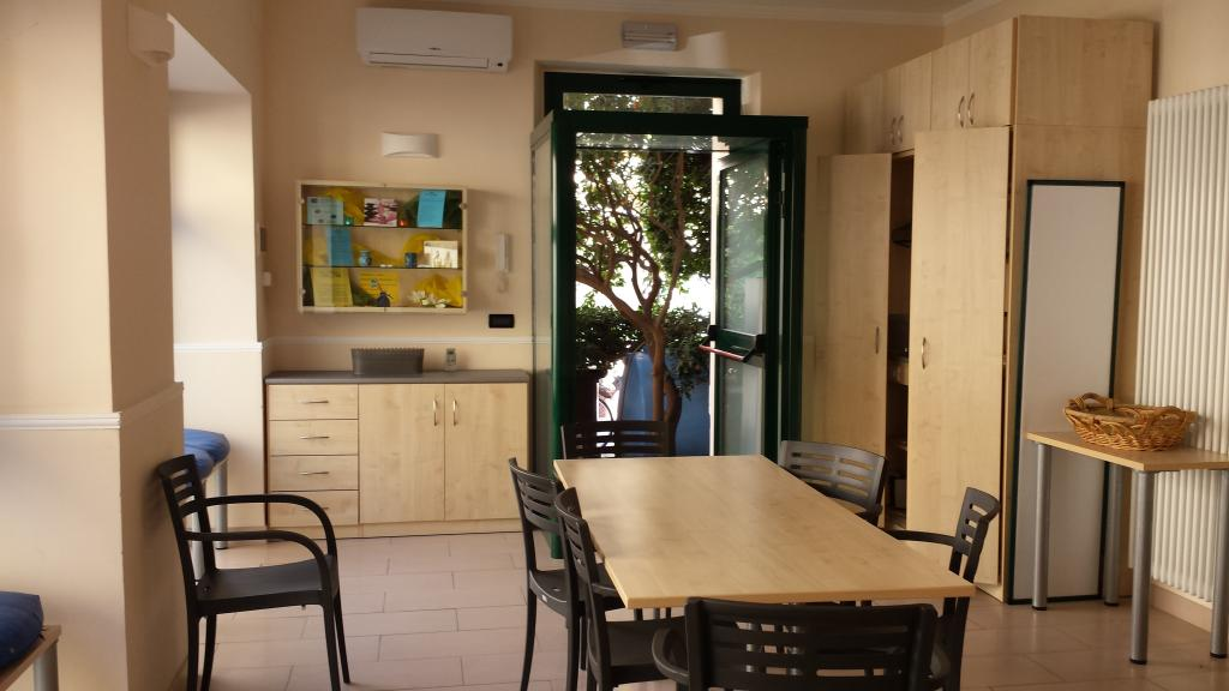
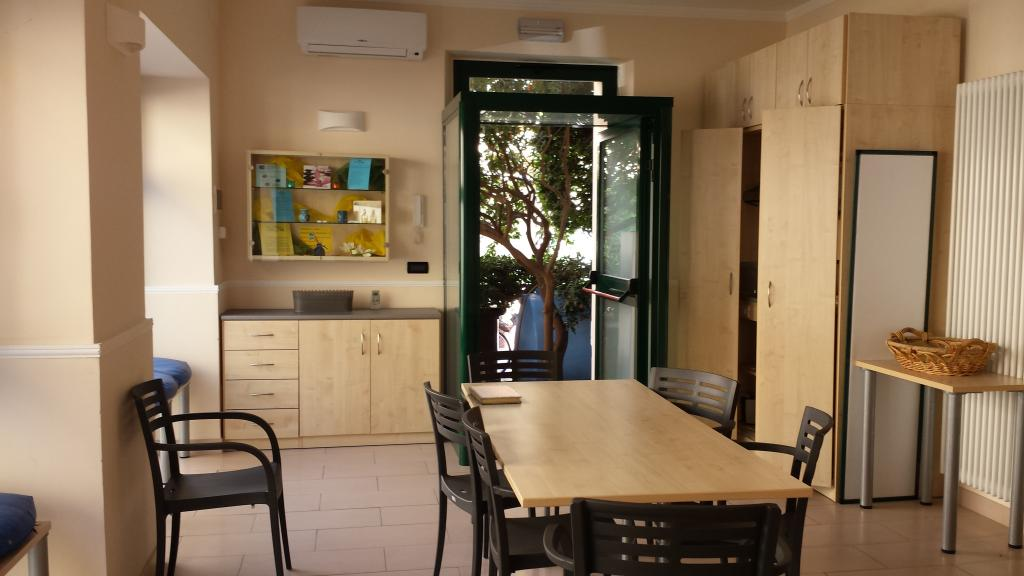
+ notebook [467,385,523,405]
